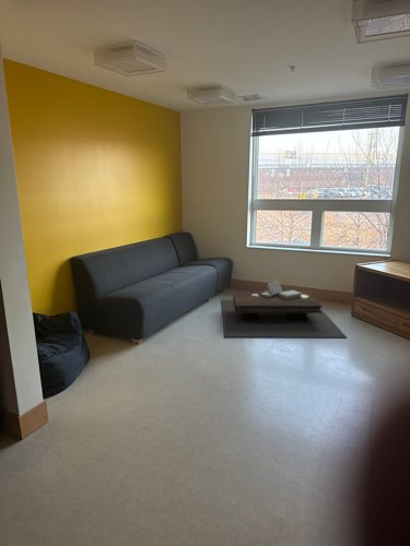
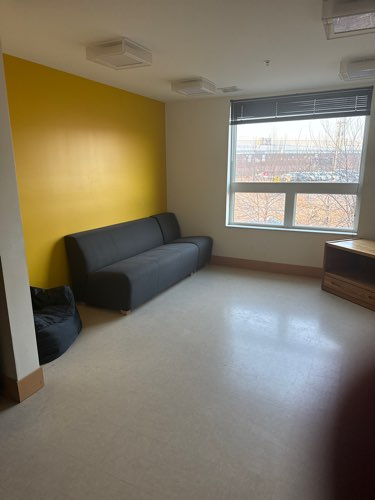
- coffee table [220,280,348,339]
